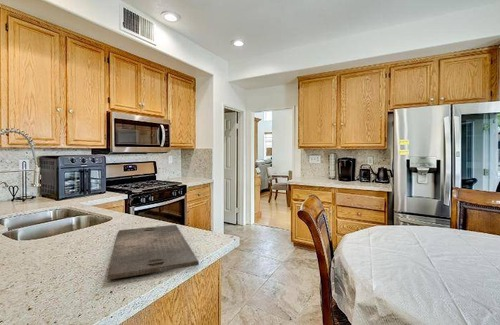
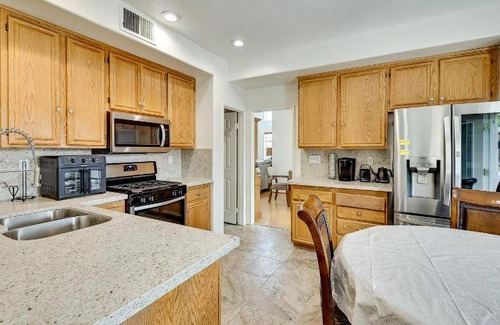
- cutting board [107,224,200,281]
